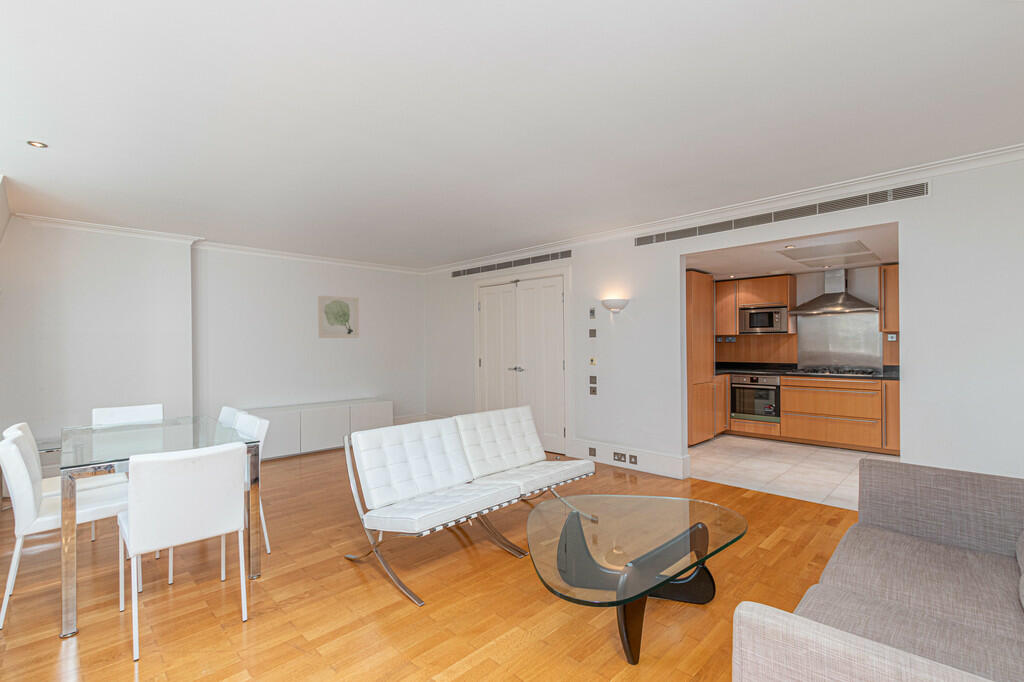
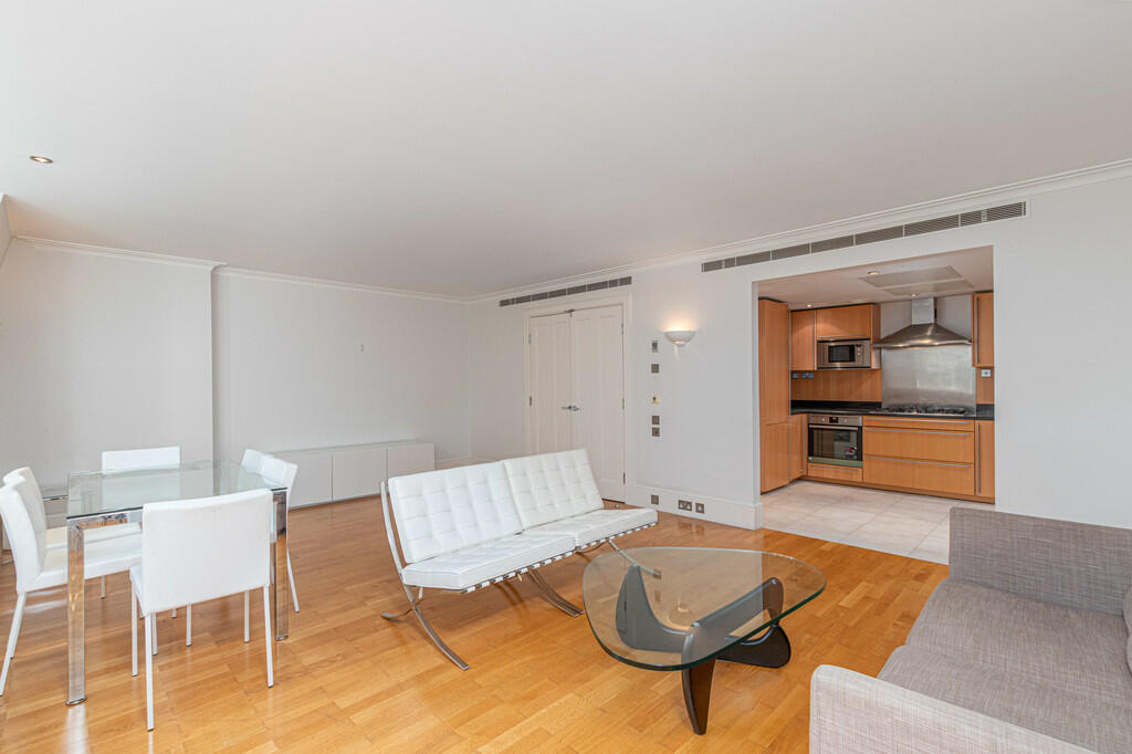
- wall art [317,295,360,339]
